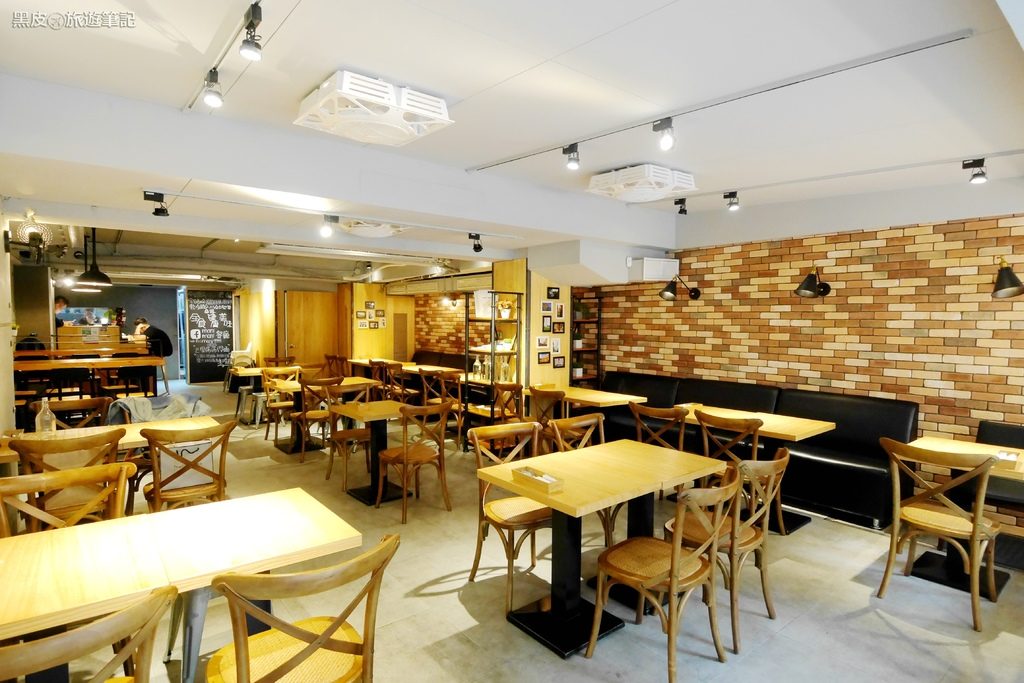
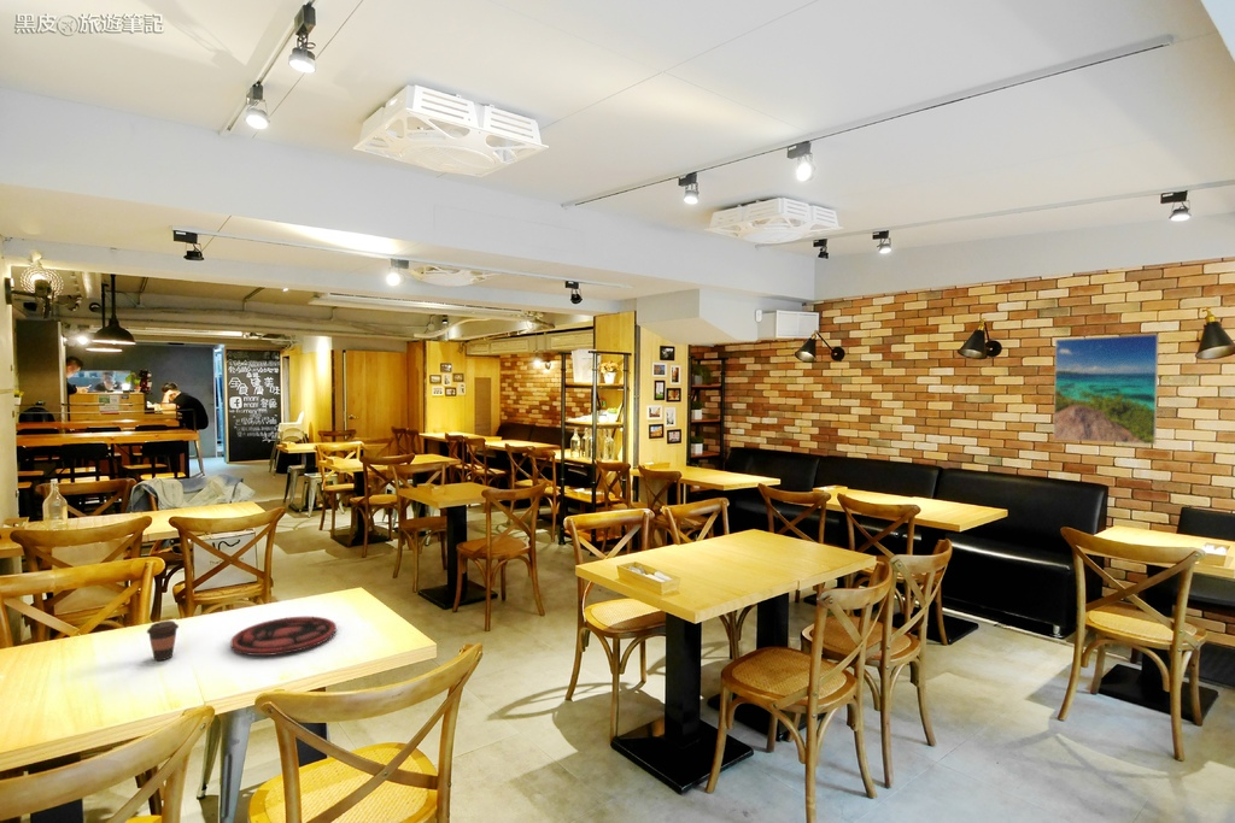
+ coffee cup [146,619,180,662]
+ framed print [1053,333,1160,446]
+ plate [230,616,338,657]
